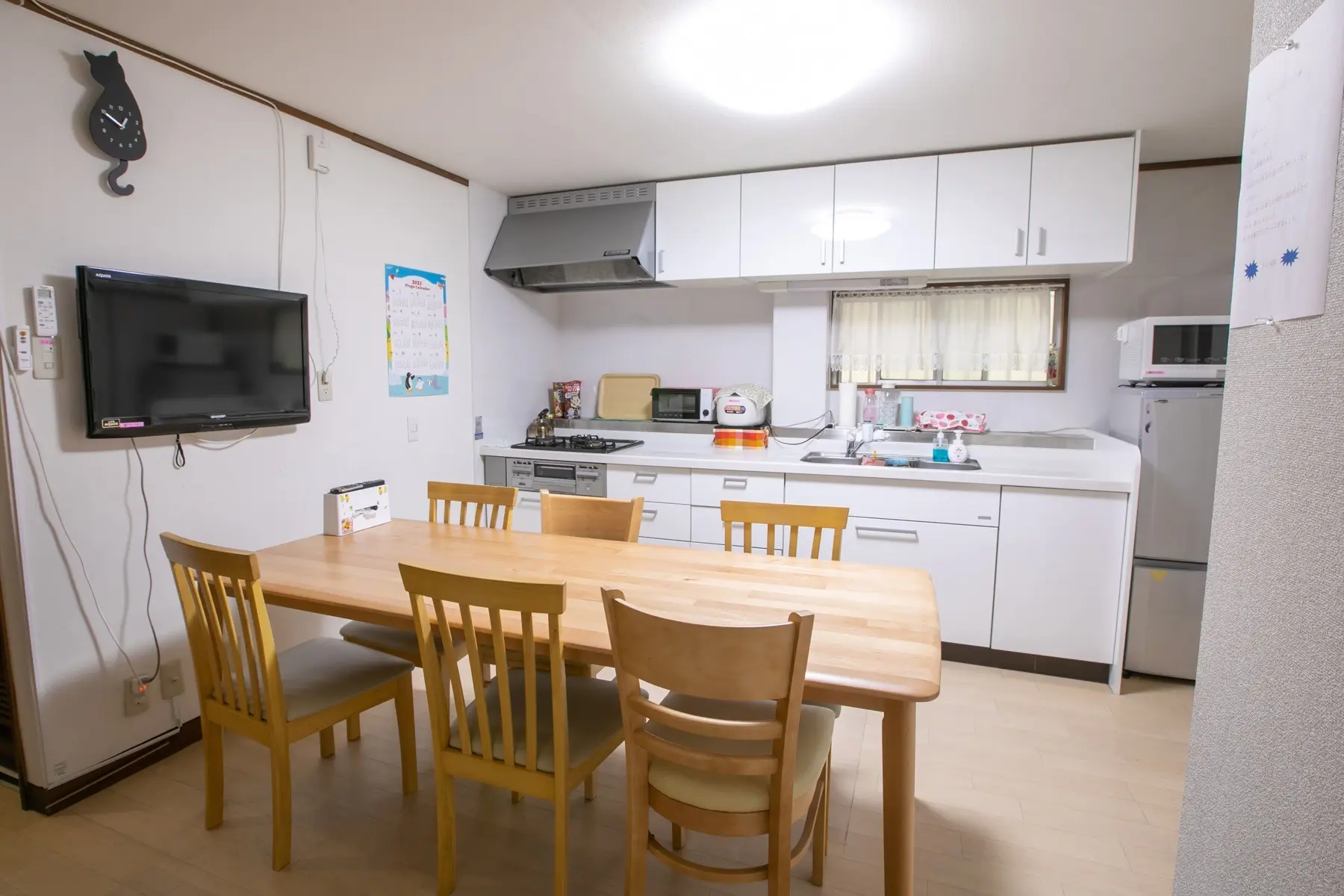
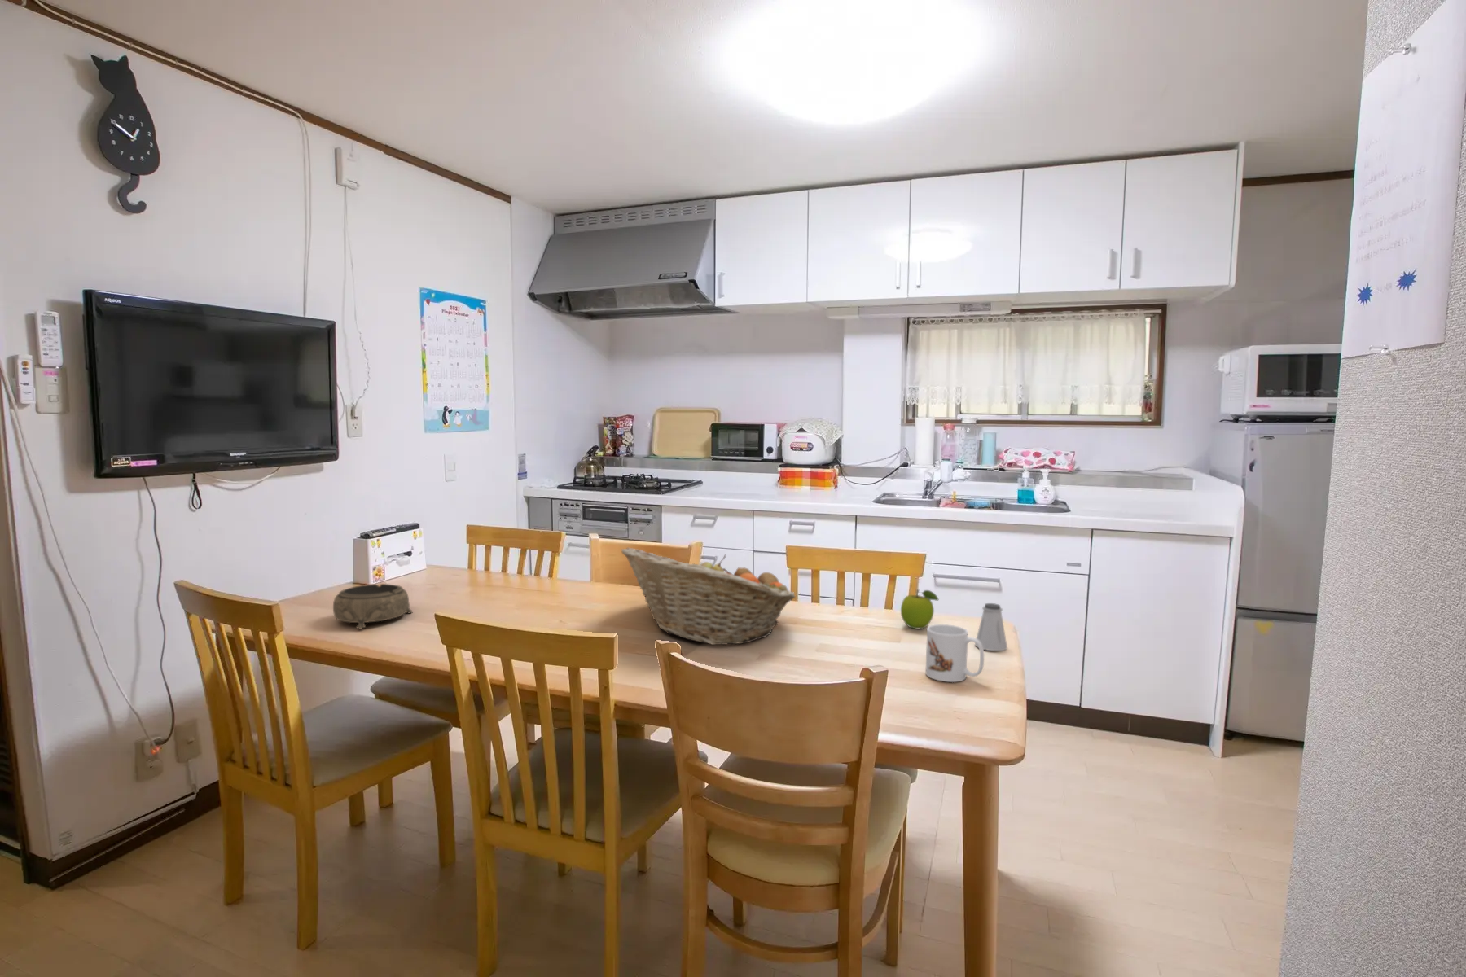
+ fruit basket [621,547,796,646]
+ fruit [900,589,940,629]
+ decorative bowl [333,583,413,630]
+ saltshaker [974,603,1008,651]
+ mug [925,624,985,683]
